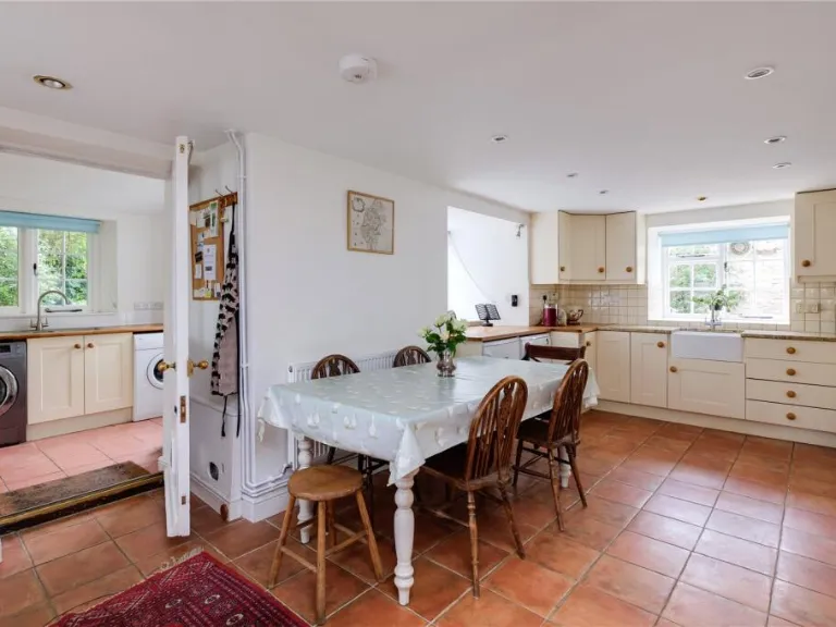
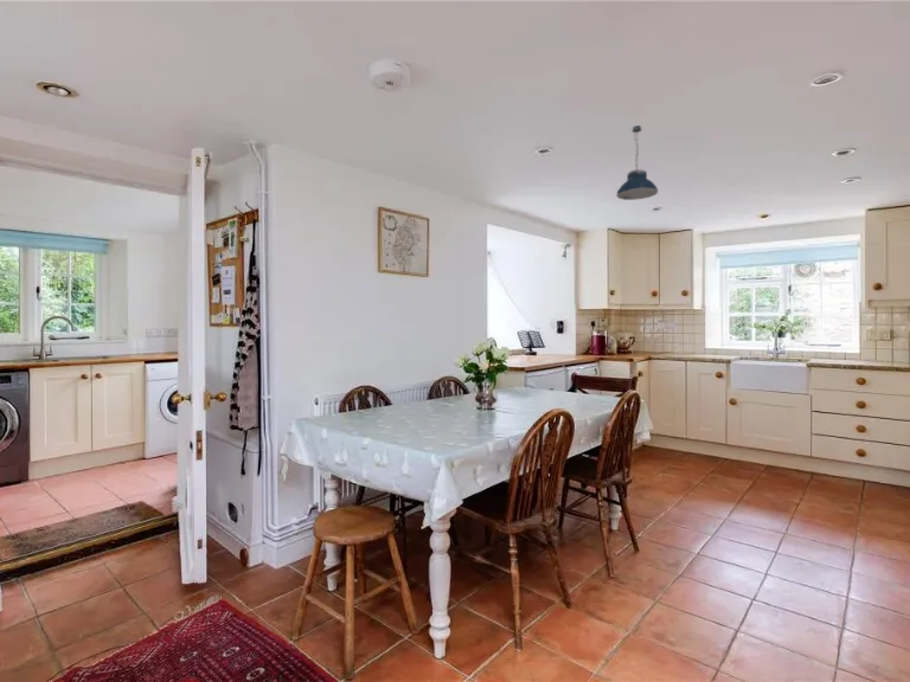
+ pendant light [615,124,659,201]
